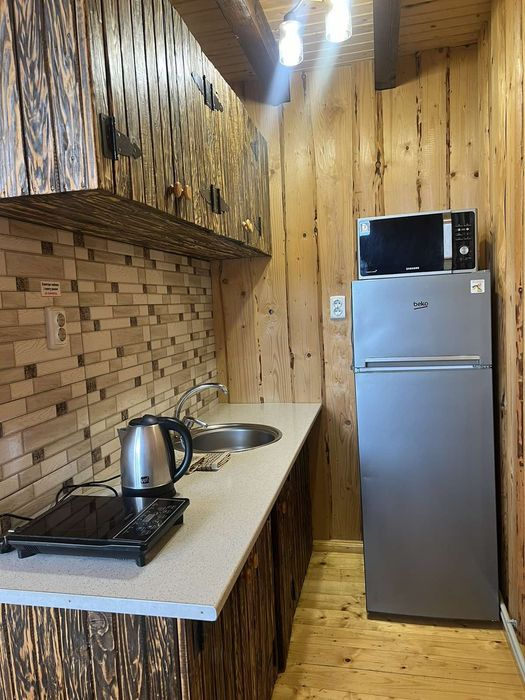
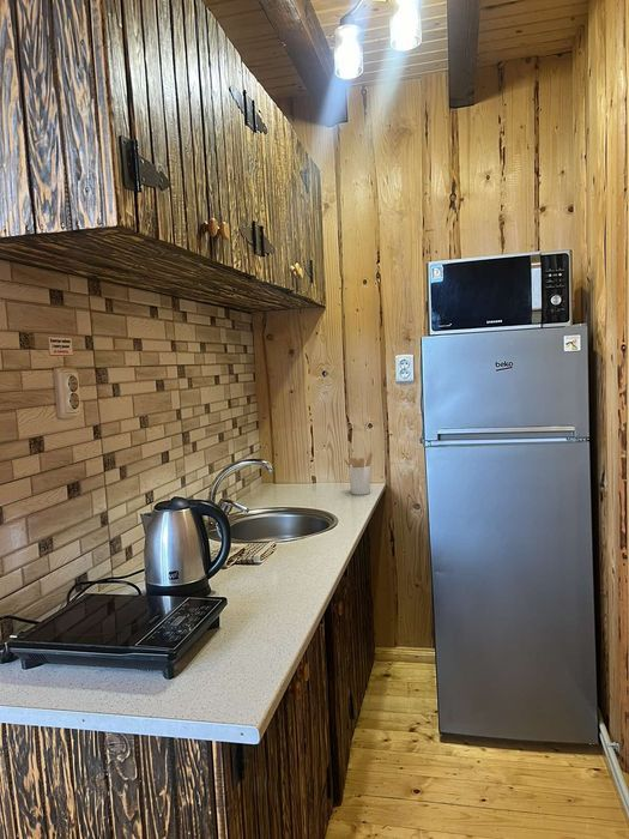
+ utensil holder [343,451,374,496]
